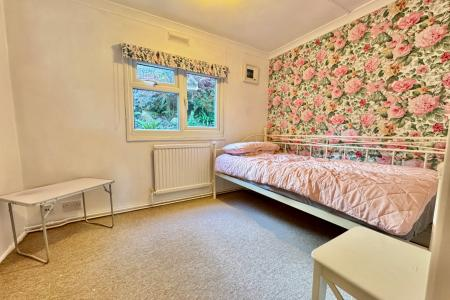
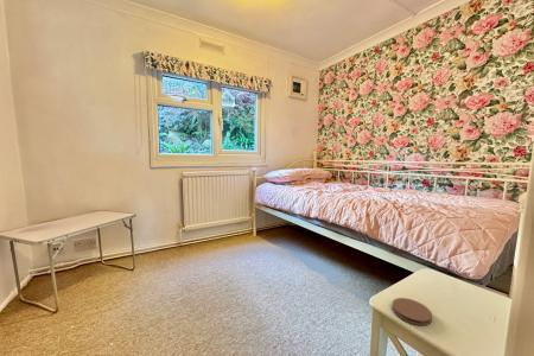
+ coaster [392,297,433,326]
